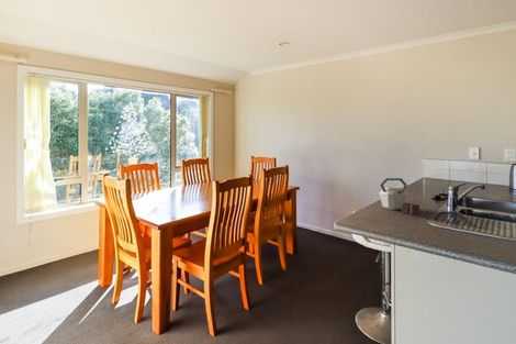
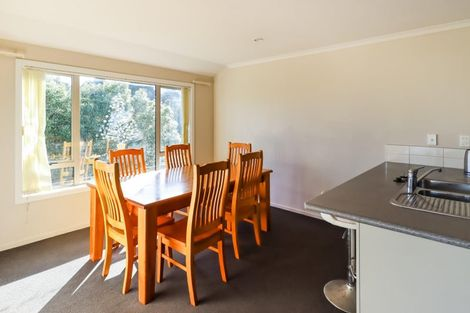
- kettle [378,177,420,215]
